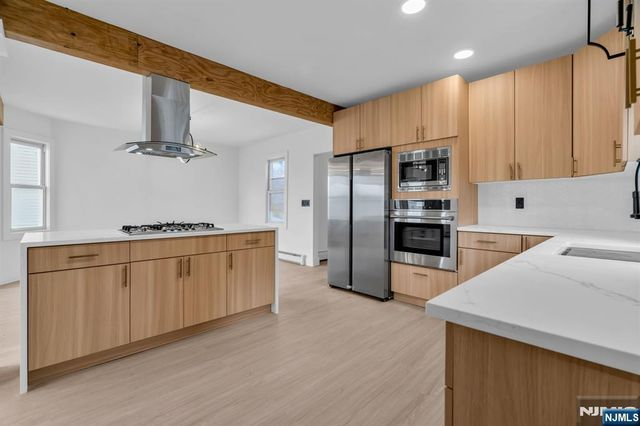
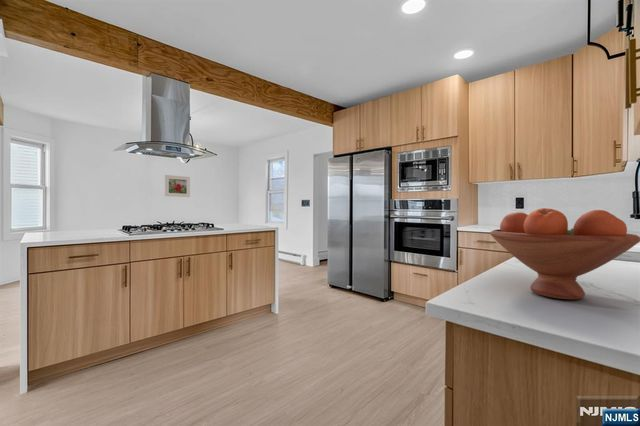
+ fruit bowl [489,207,640,300]
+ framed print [164,174,191,198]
